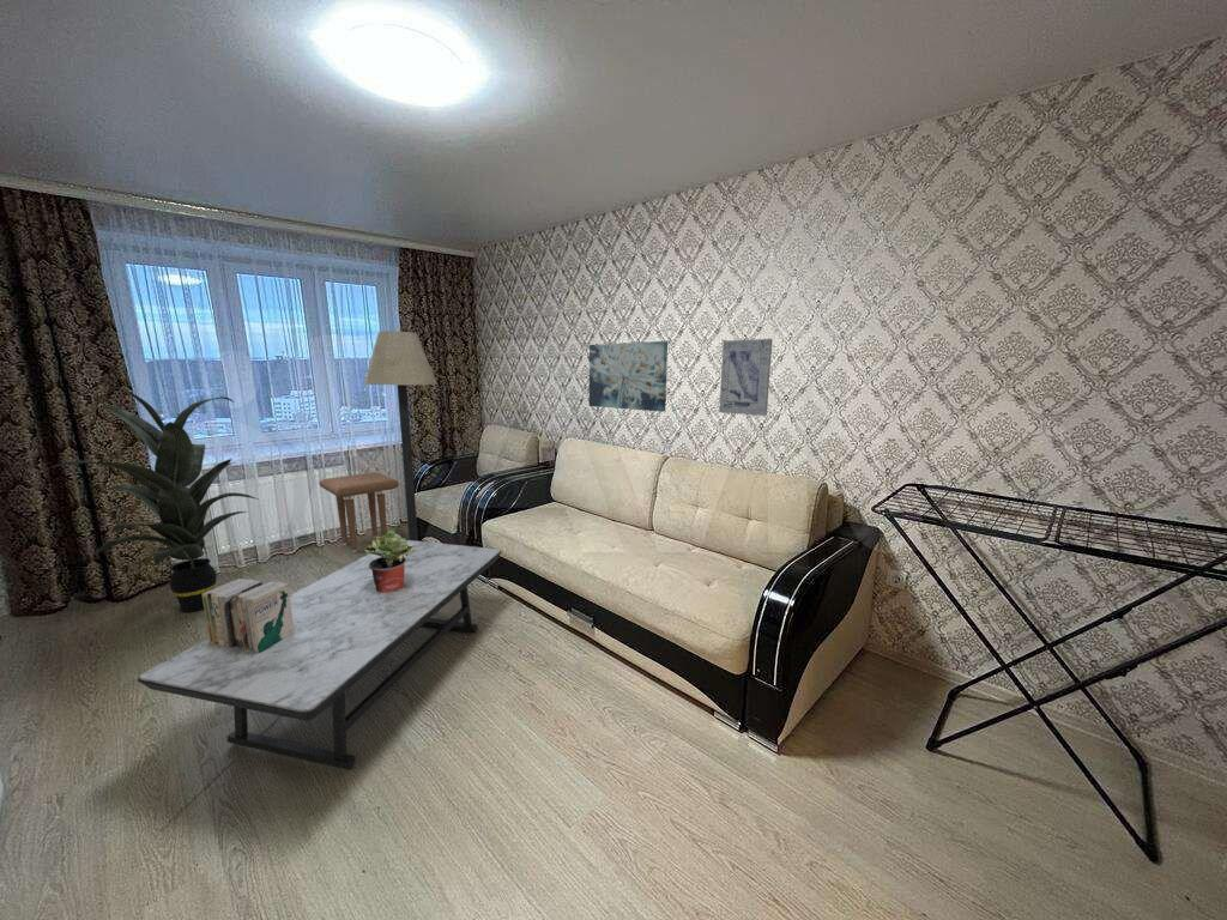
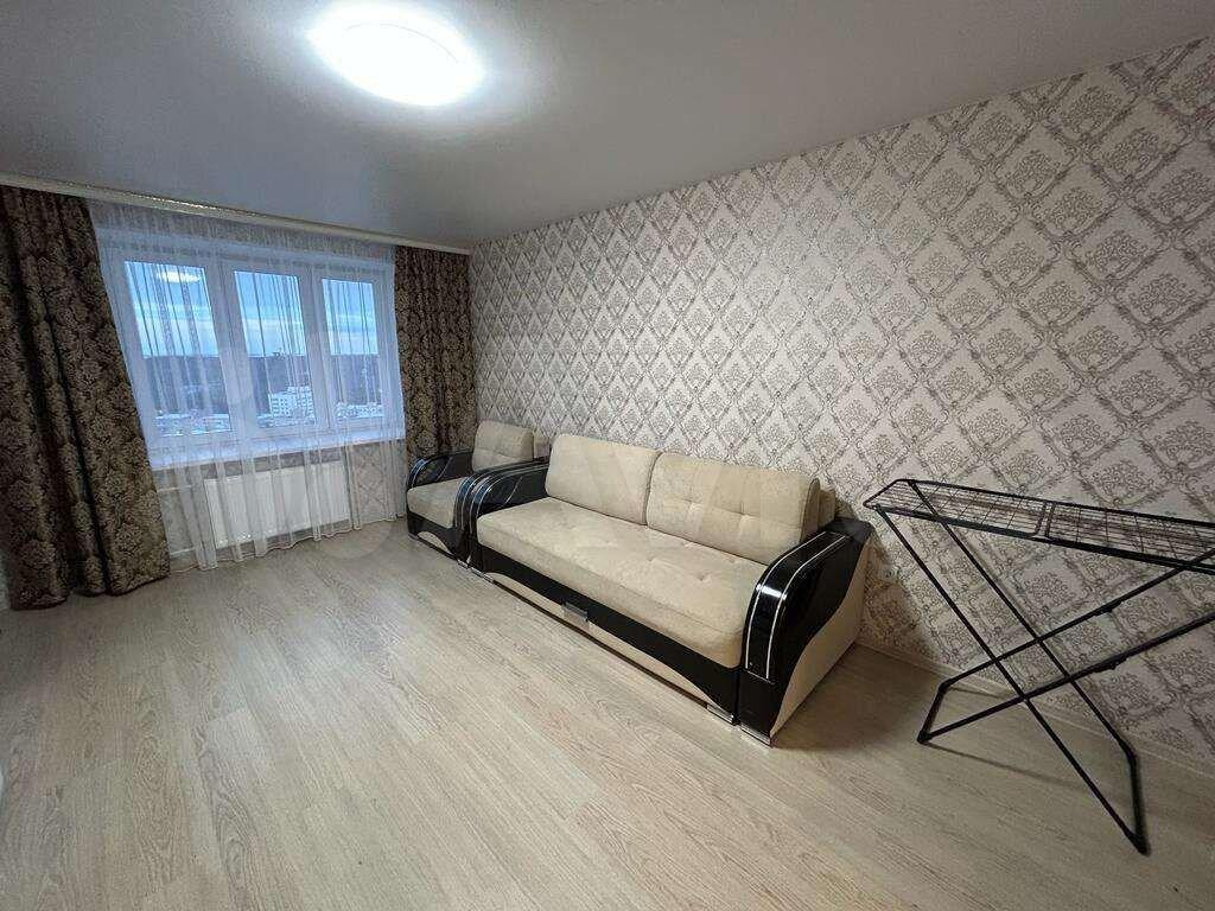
- wall art [718,338,774,417]
- books [201,577,295,653]
- potted plant [363,529,415,592]
- side table [318,471,400,553]
- indoor plant [49,386,260,613]
- wall art [588,340,669,413]
- coffee table [137,539,502,770]
- floor lamp [363,329,439,541]
